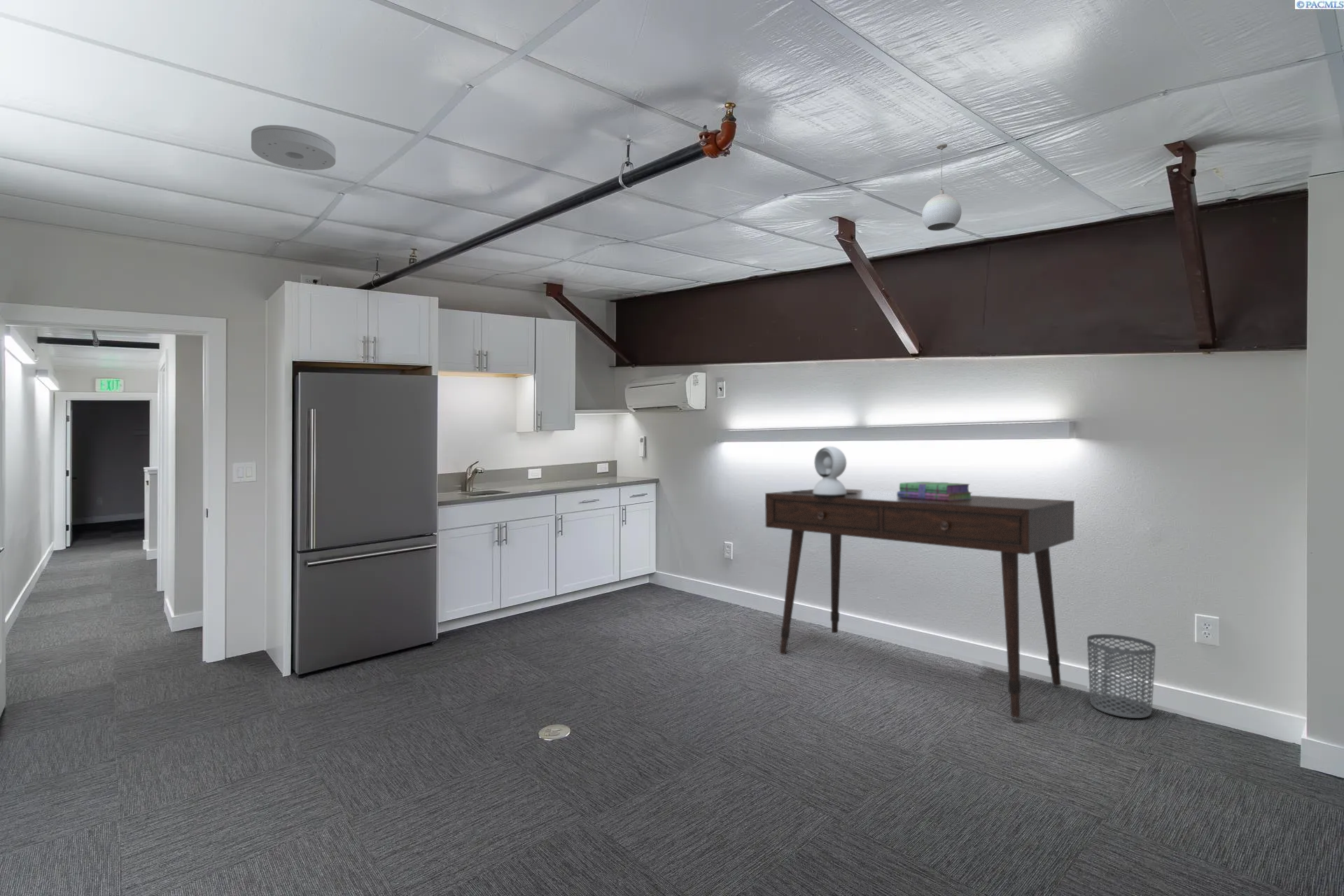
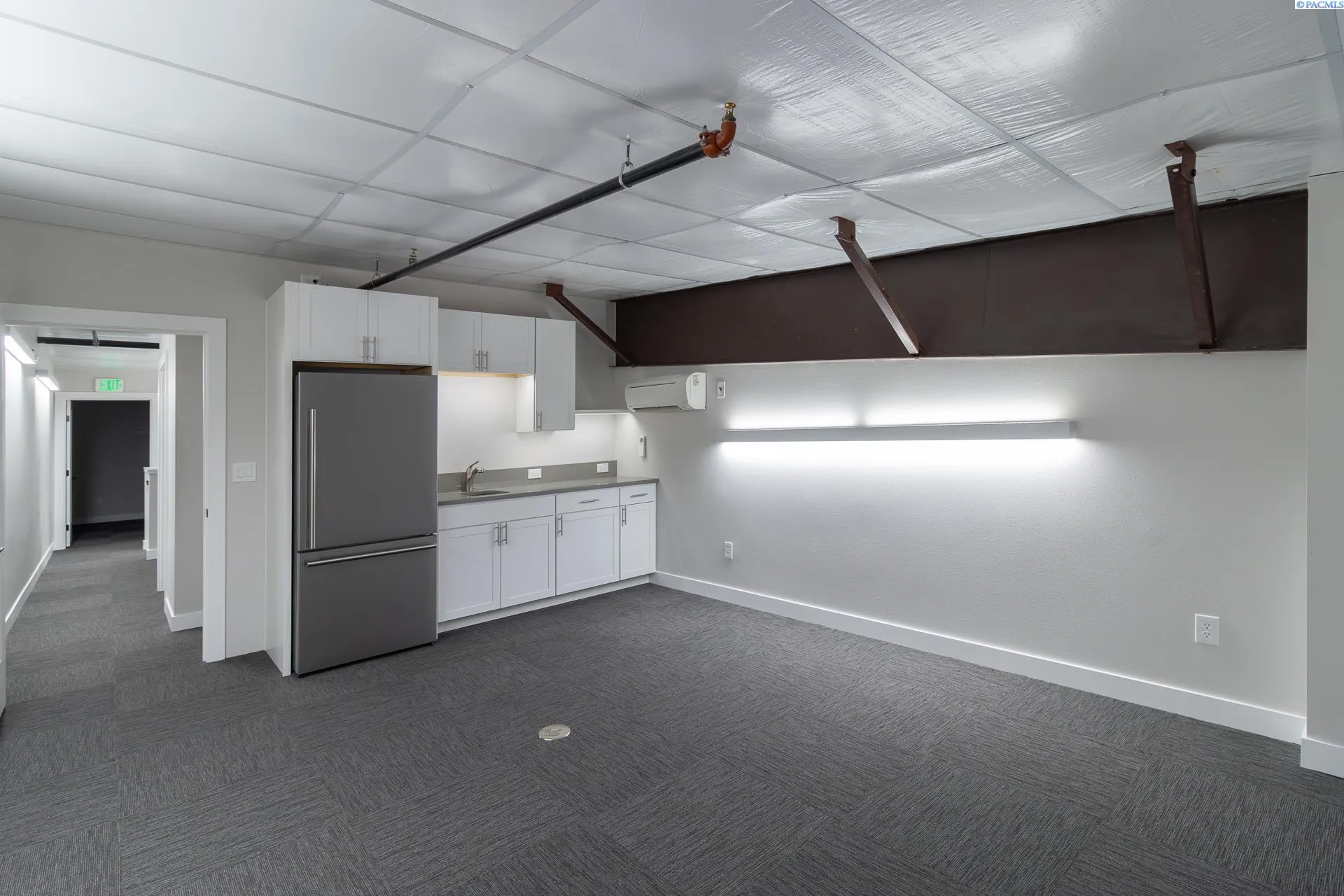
- pendant light [921,143,962,232]
- waste bin [1086,633,1156,719]
- stack of books [897,481,973,501]
- table lamp [792,446,857,497]
- smoke detector [251,125,336,171]
- desk [764,489,1075,718]
